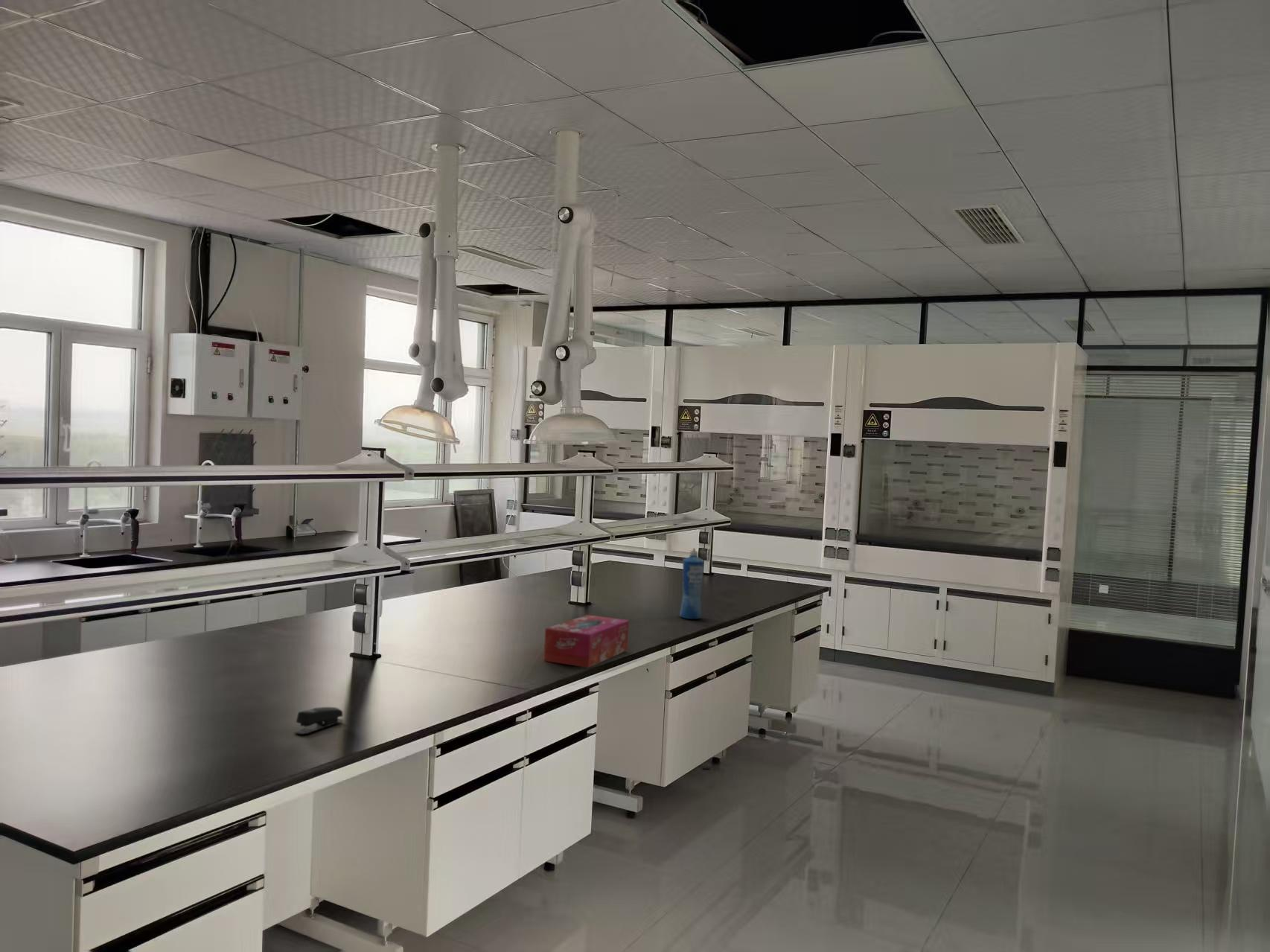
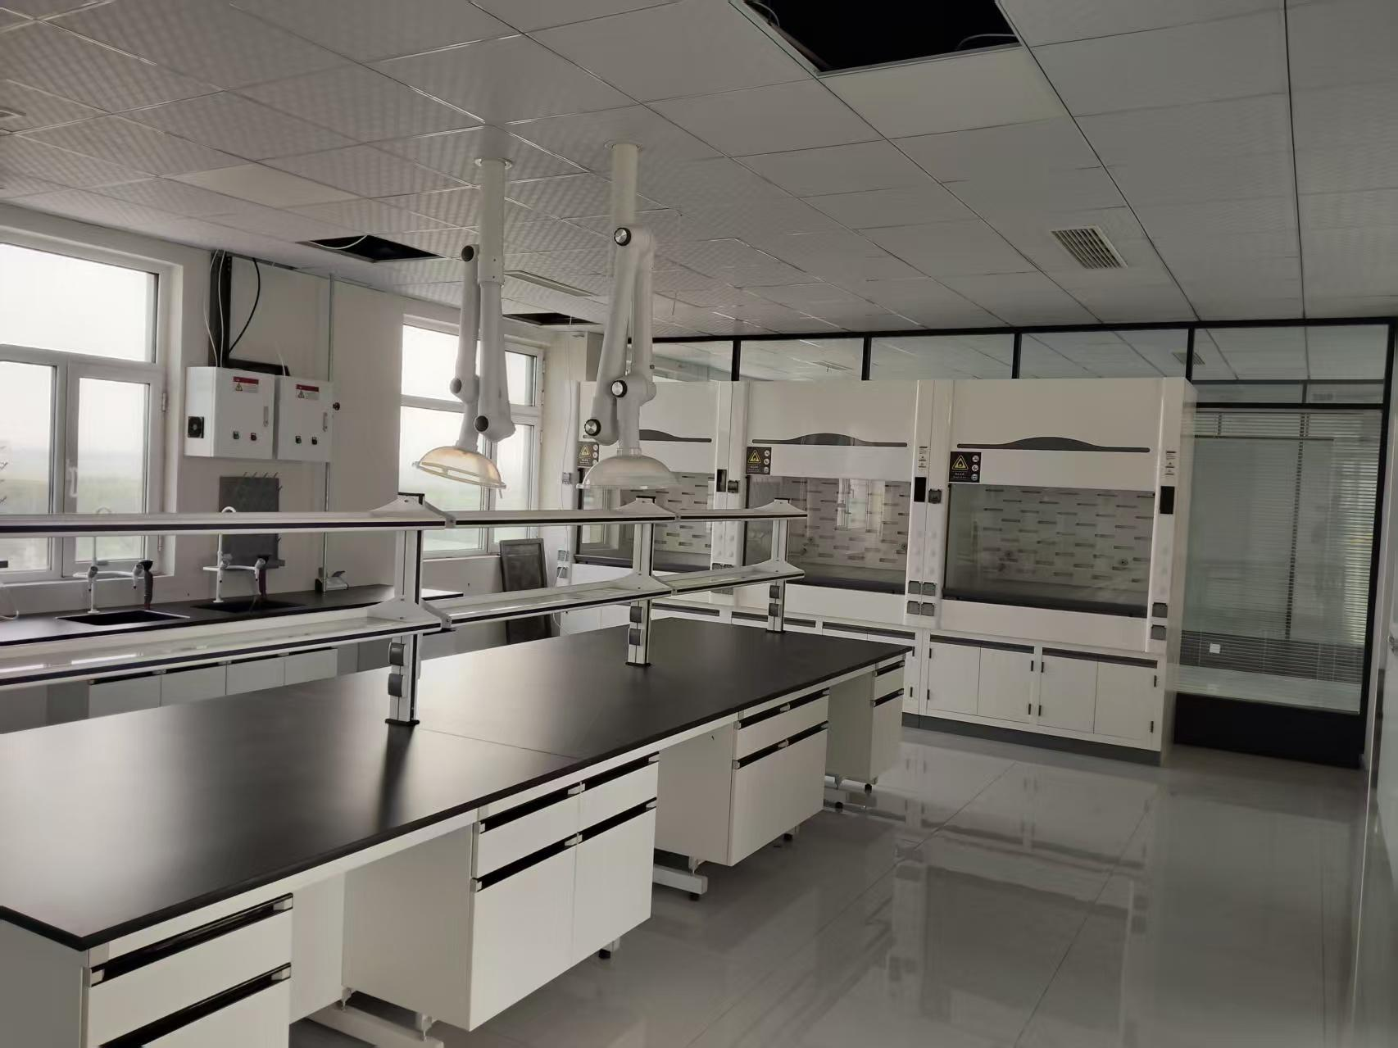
- squeeze bottle [679,547,705,620]
- tissue box [543,614,630,668]
- stapler [294,706,345,735]
